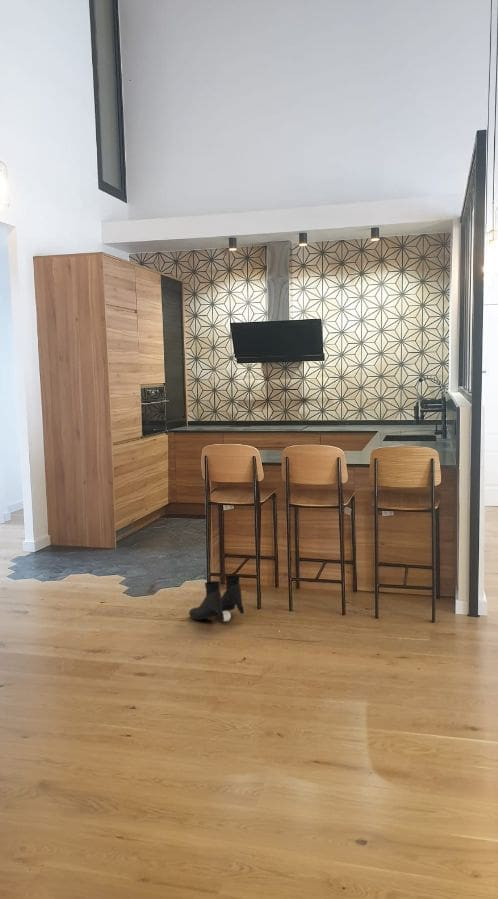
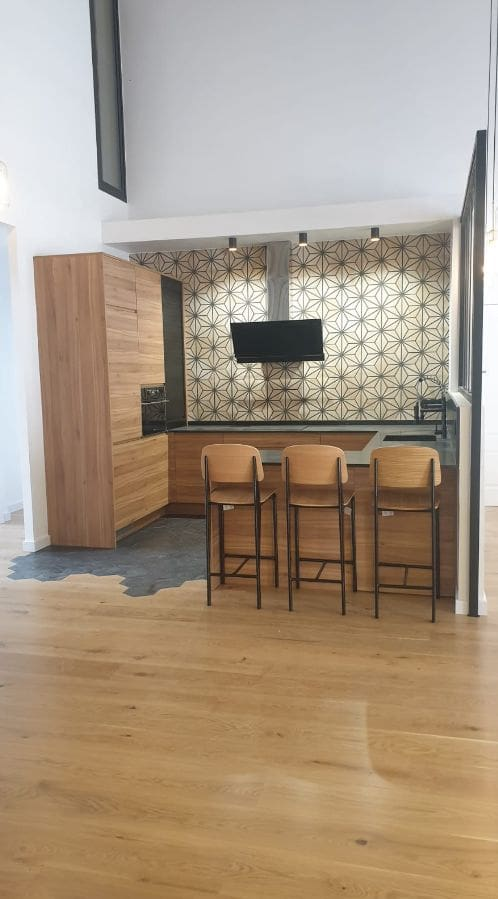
- boots [188,574,245,622]
